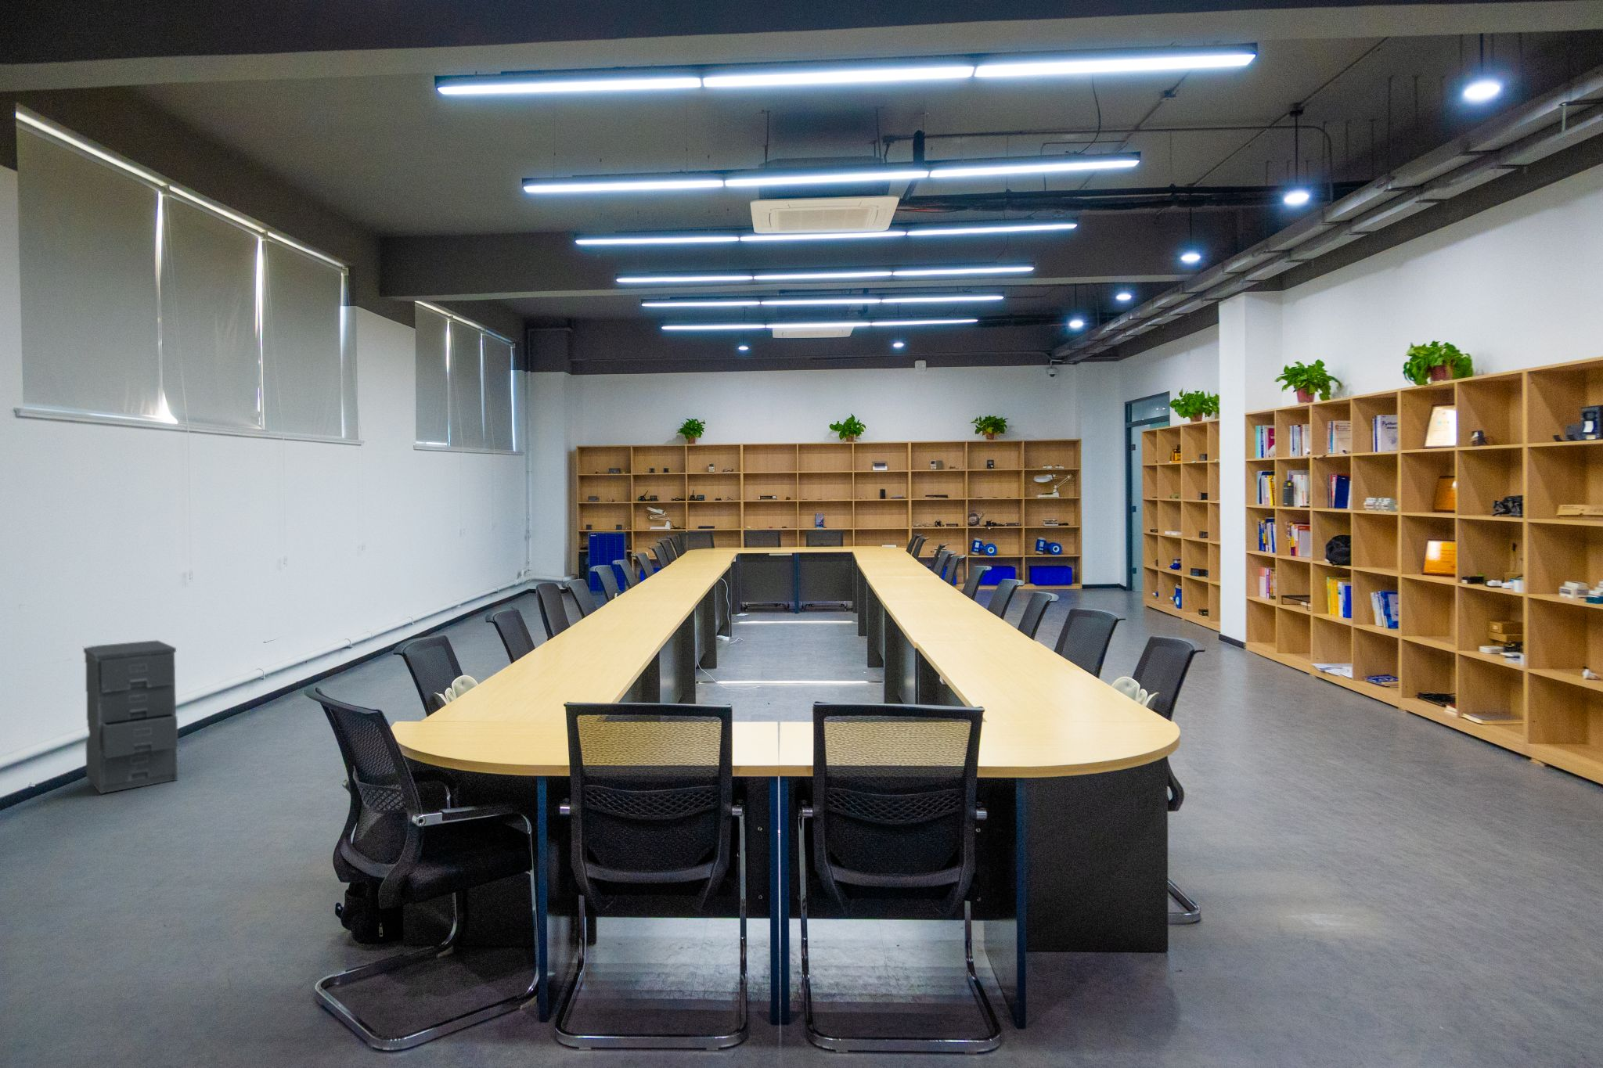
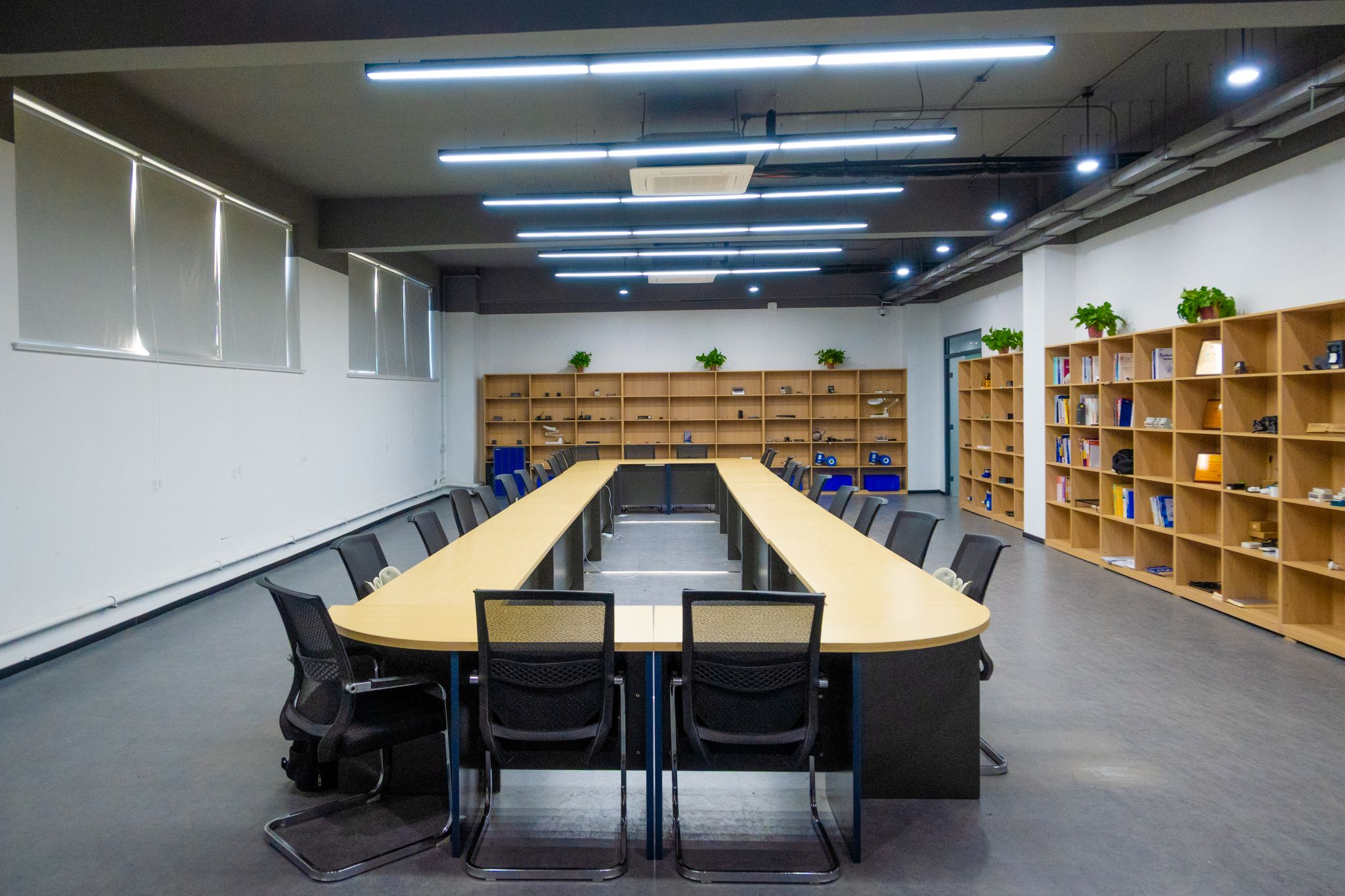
- filing cabinet [83,639,179,795]
